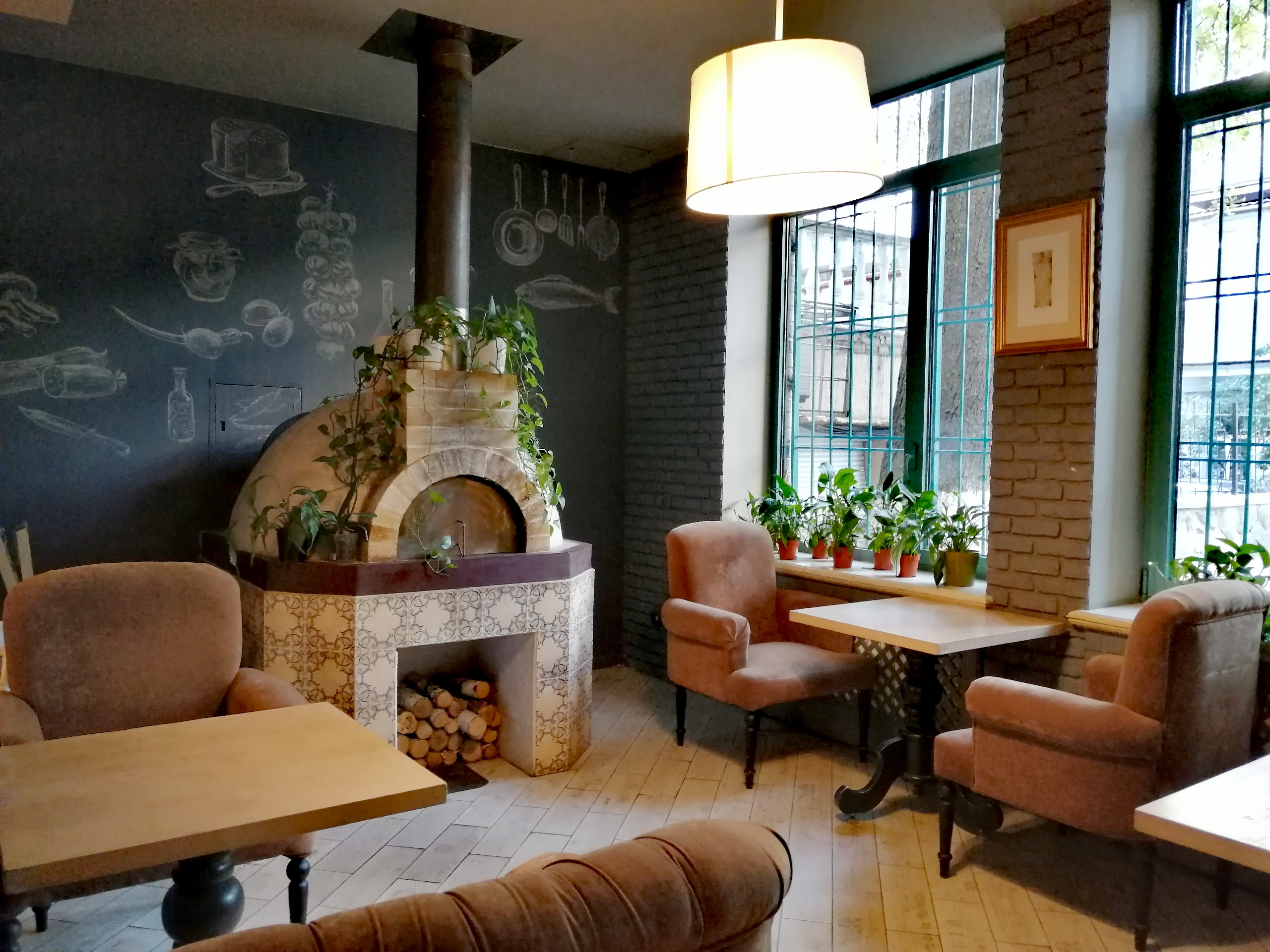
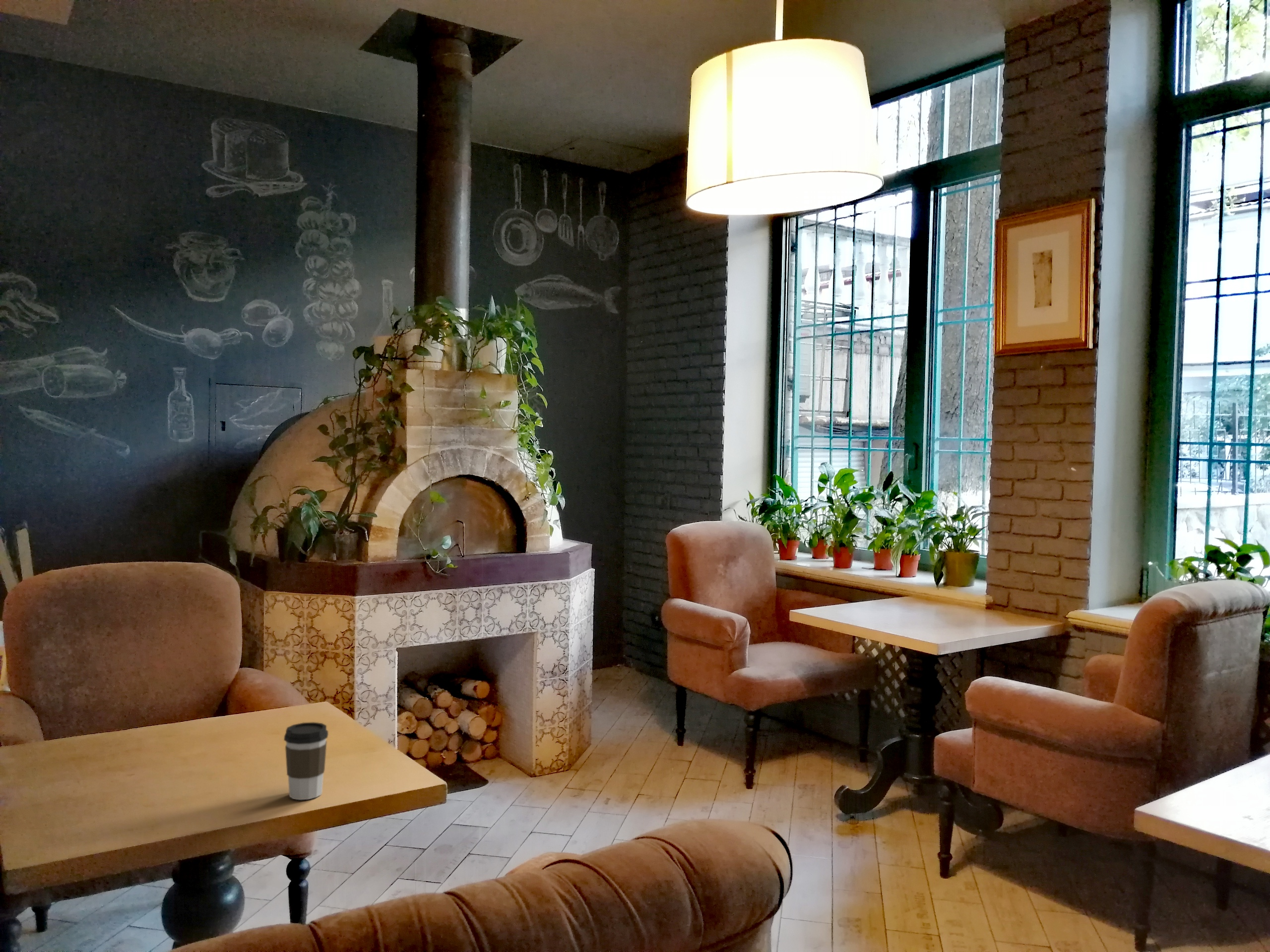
+ coffee cup [283,722,329,800]
